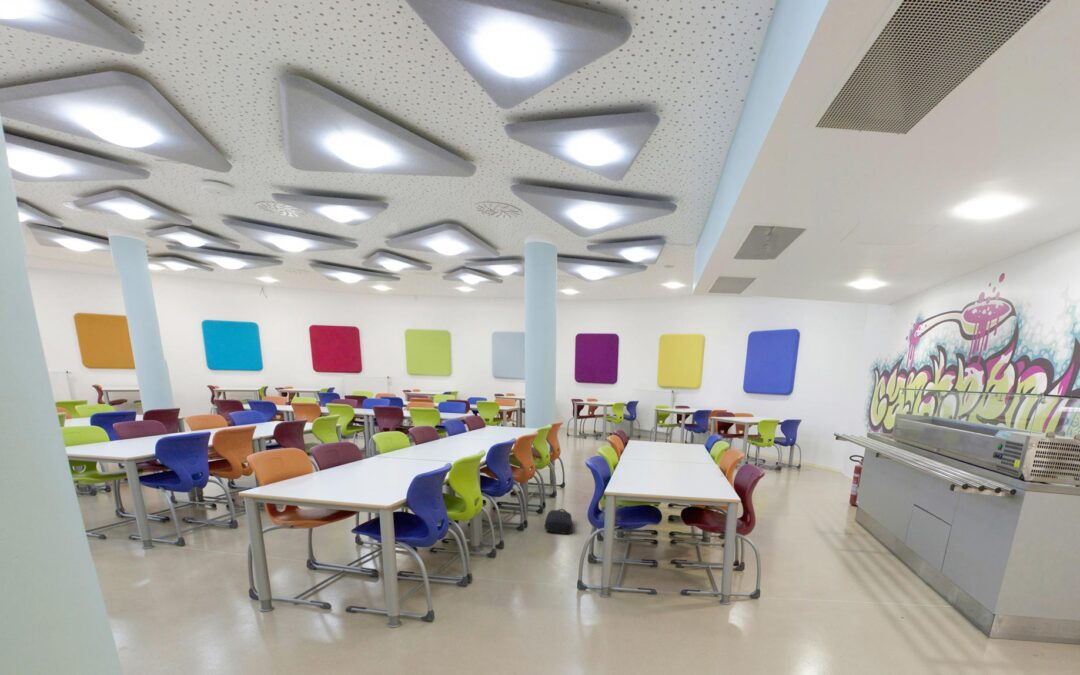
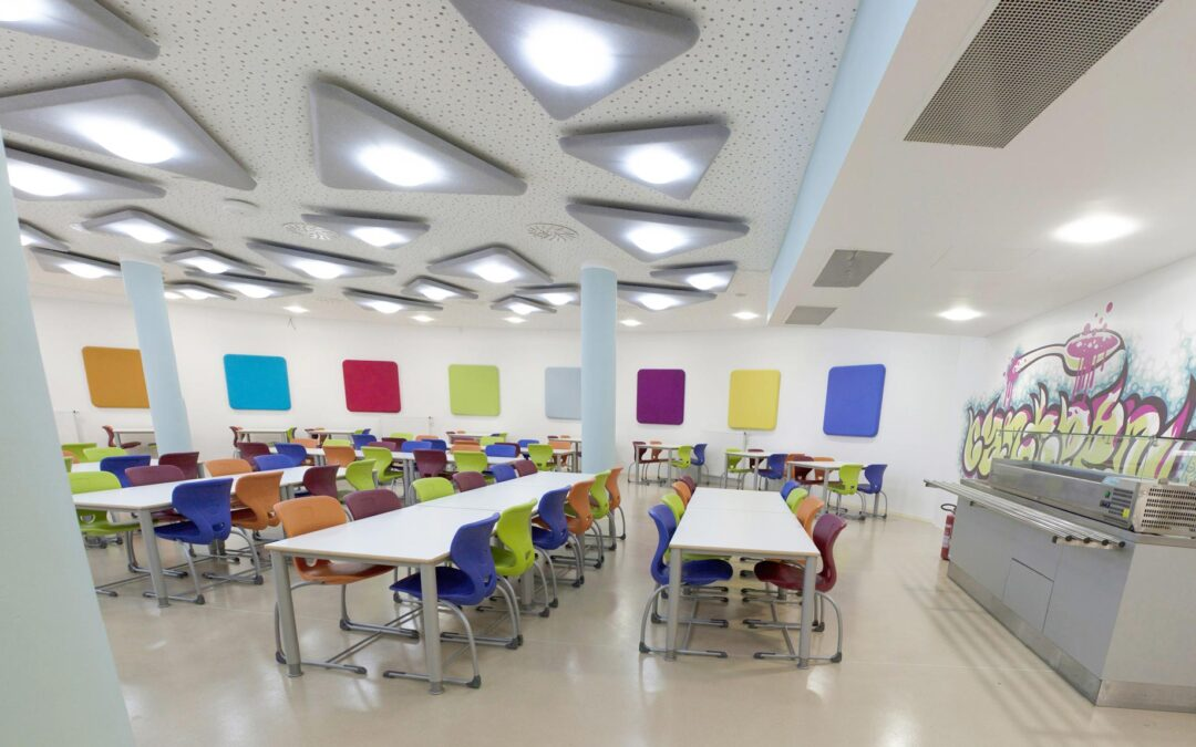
- backpack [544,508,573,535]
